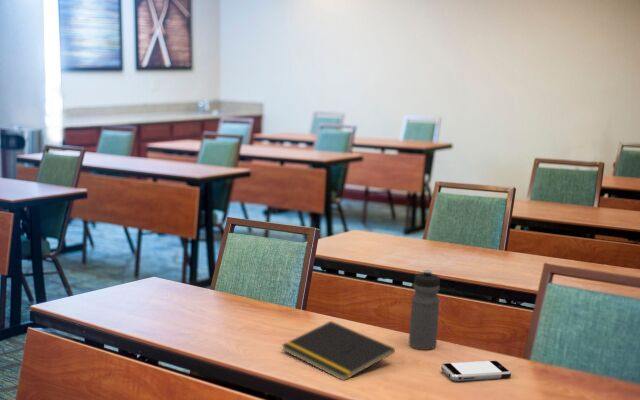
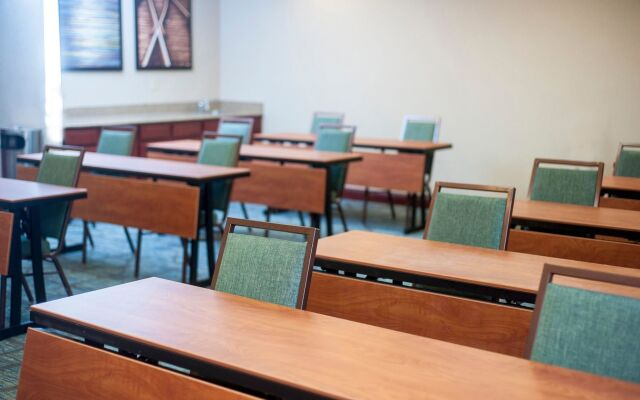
- notepad [280,320,396,382]
- water bottle [408,269,441,351]
- smartphone [440,360,512,382]
